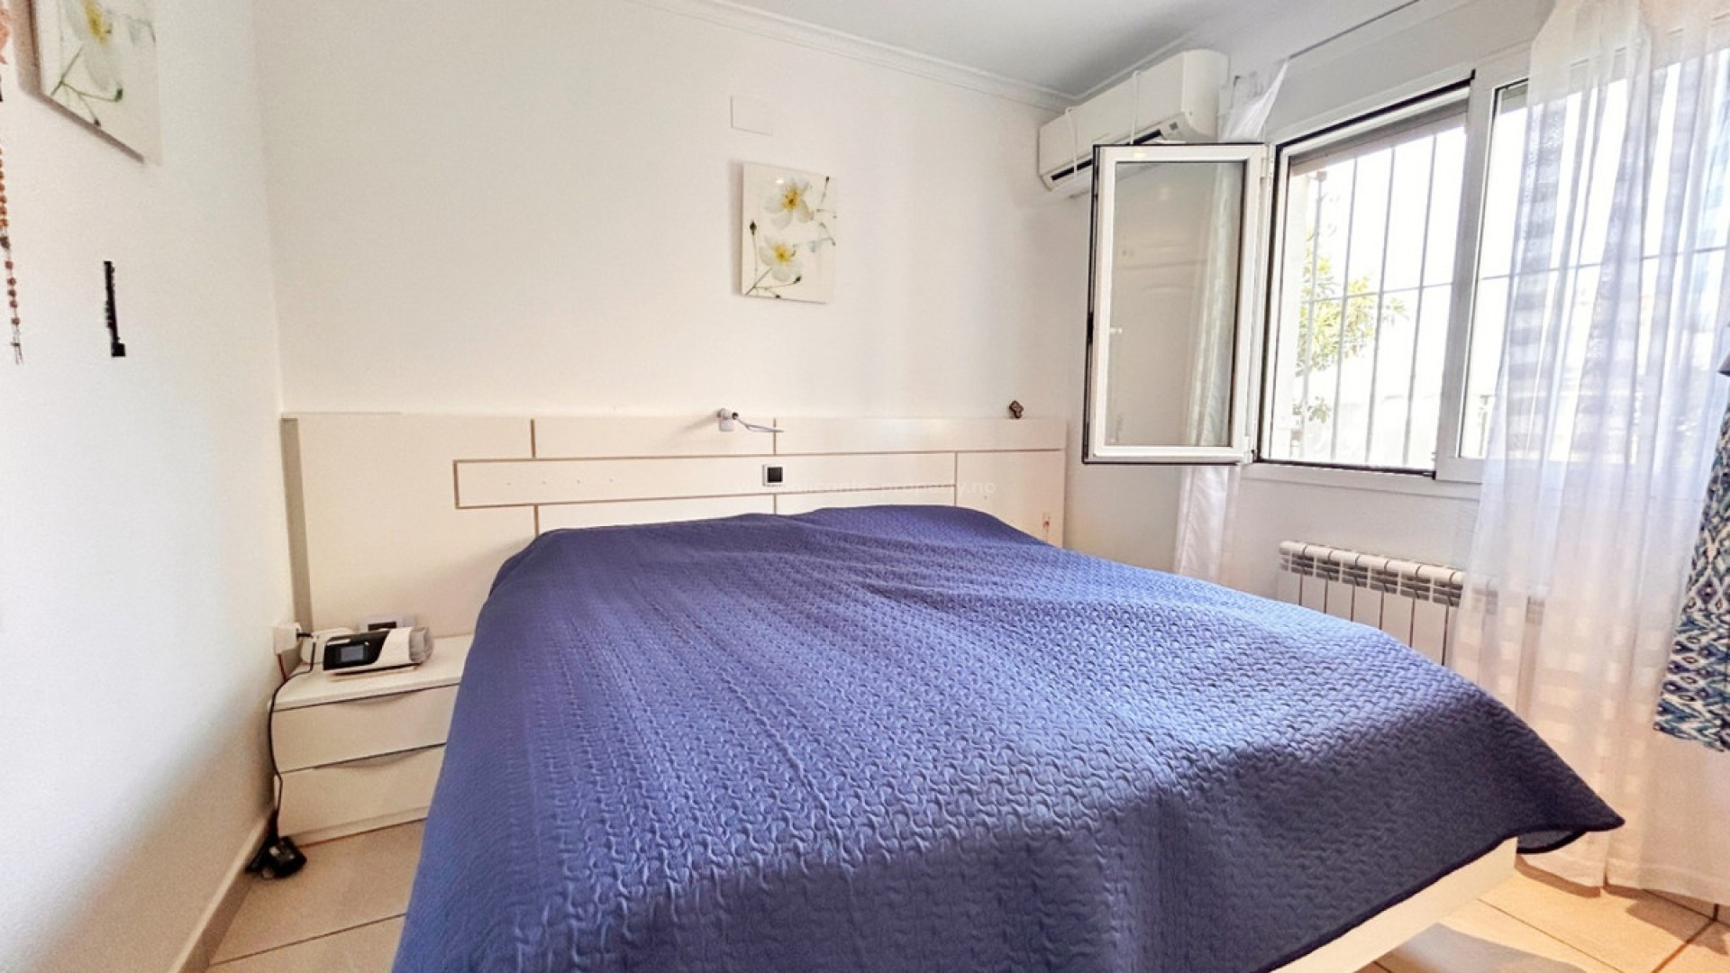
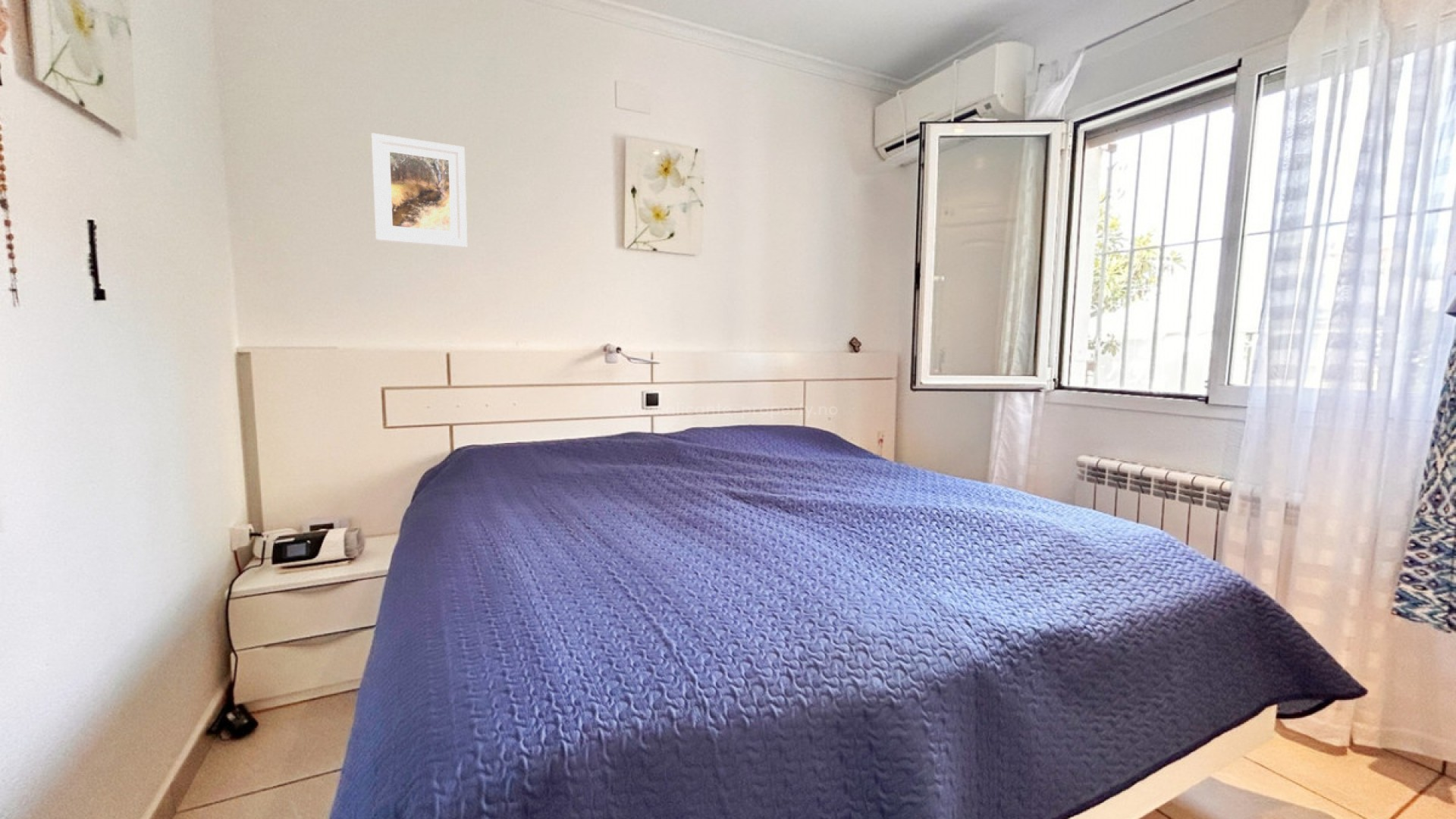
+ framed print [371,132,468,249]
